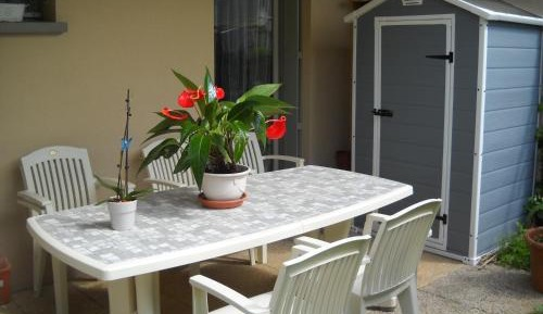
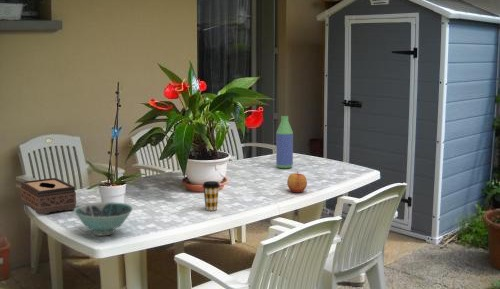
+ tissue box [20,177,77,216]
+ bottle [275,115,294,169]
+ coffee cup [201,180,221,211]
+ bowl [73,201,134,237]
+ apple [286,170,308,193]
